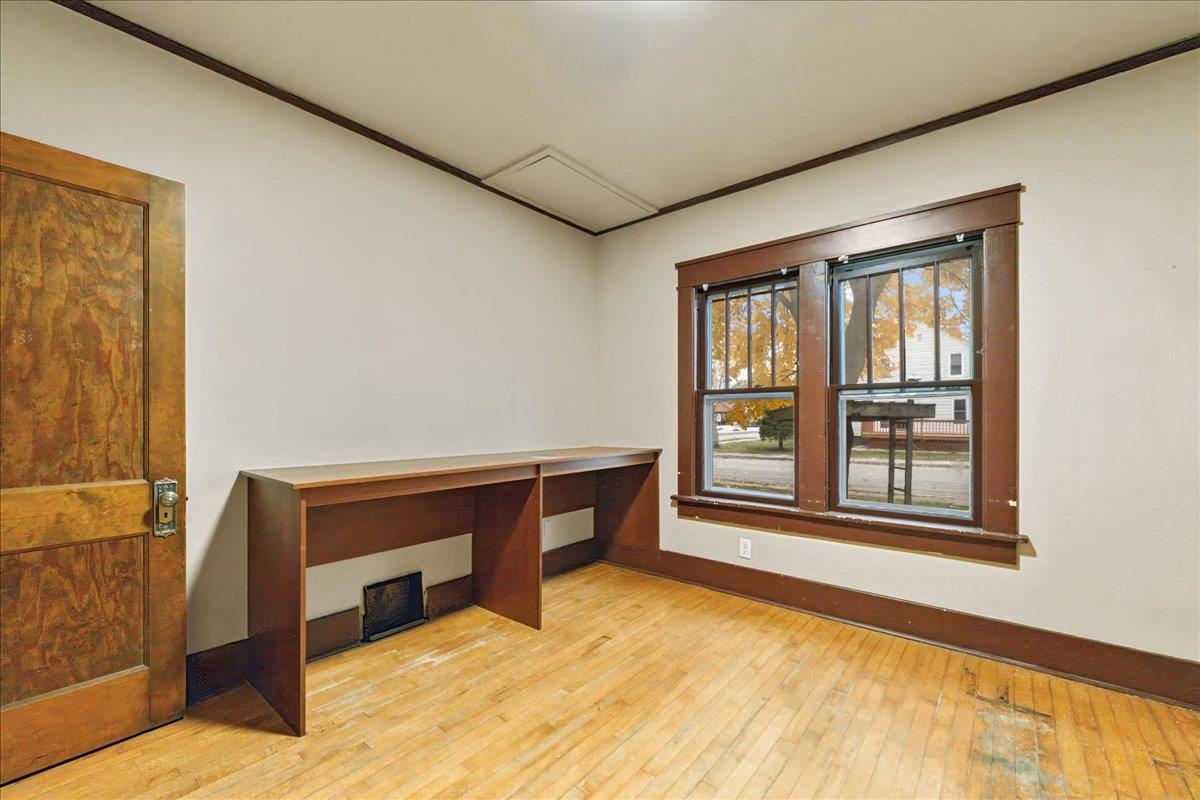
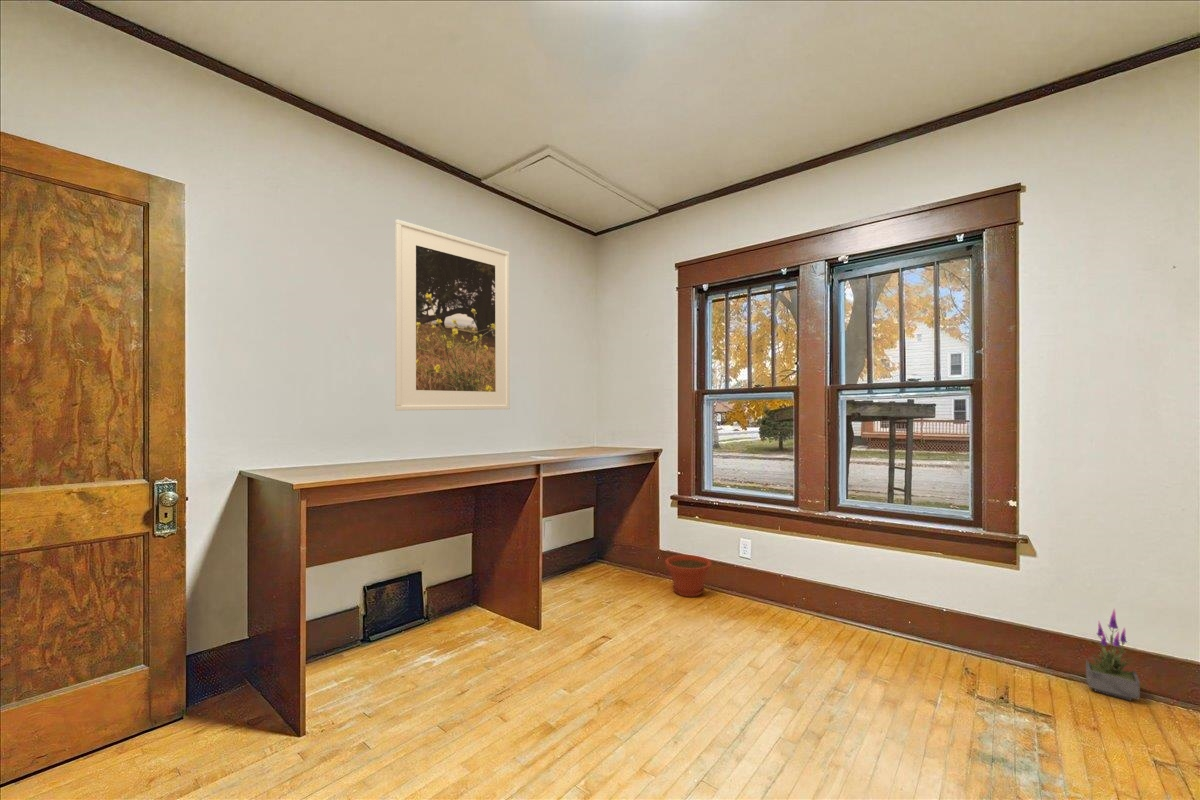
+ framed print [394,219,511,411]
+ potted plant [1085,608,1141,702]
+ plant pot [664,554,712,598]
